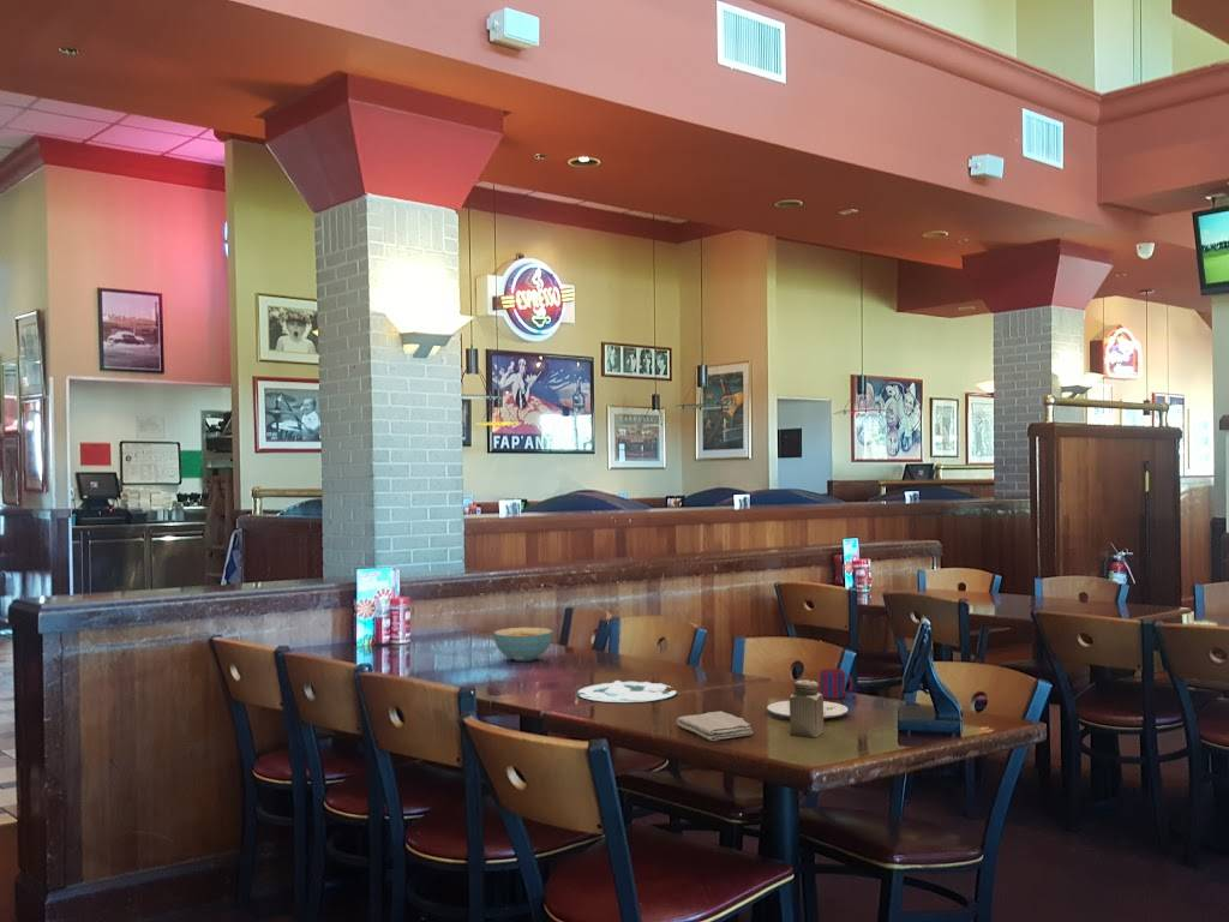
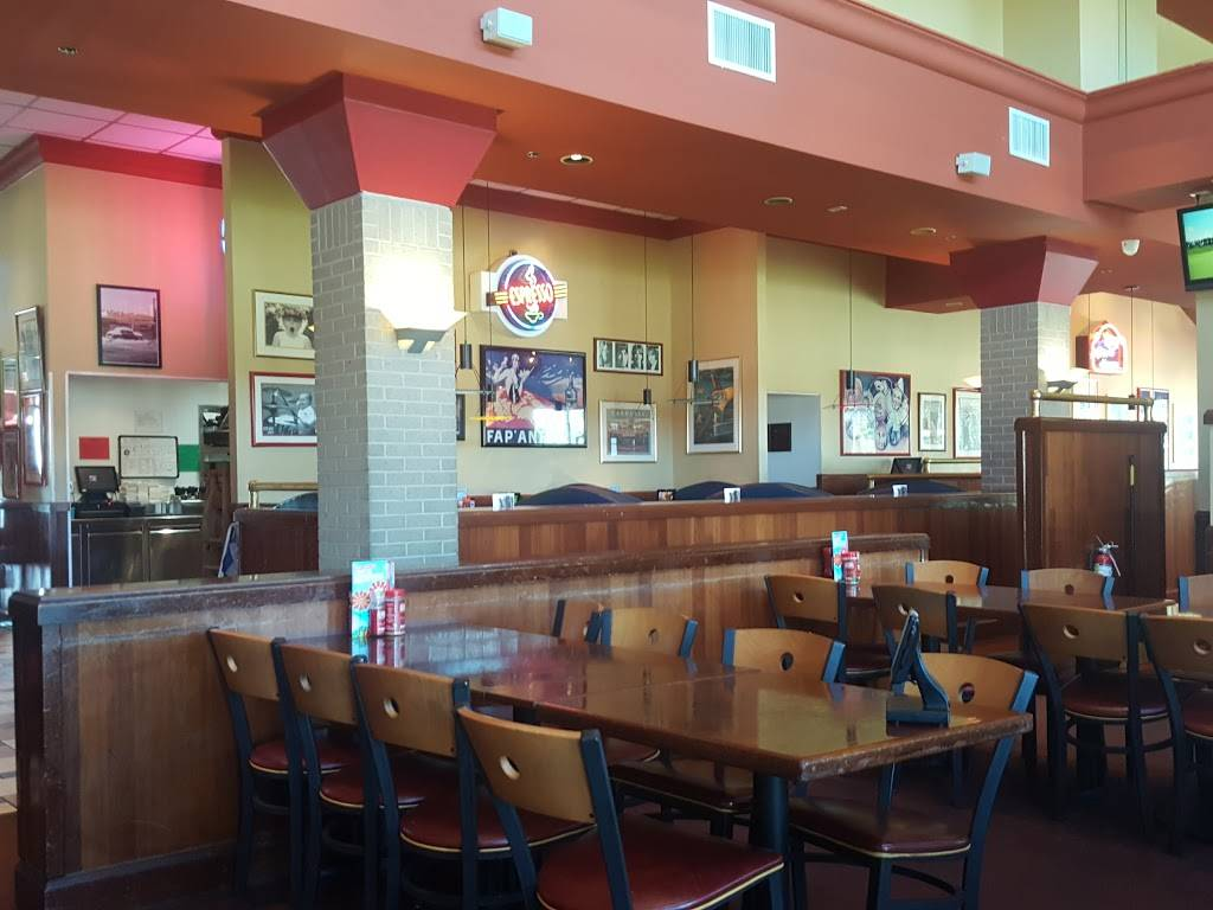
- mug [819,667,855,700]
- cereal bowl [492,627,554,663]
- plate [575,679,678,704]
- salt shaker [789,679,825,738]
- salad plate [766,700,849,720]
- washcloth [676,711,754,742]
